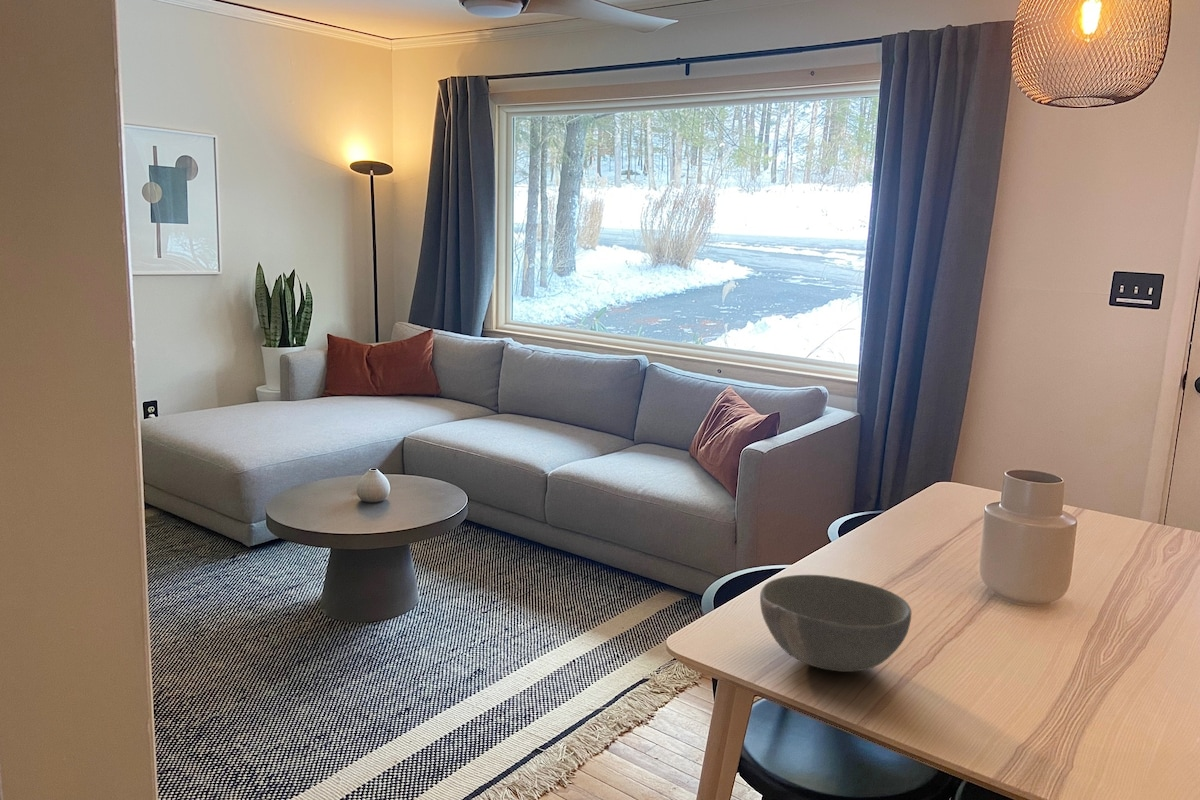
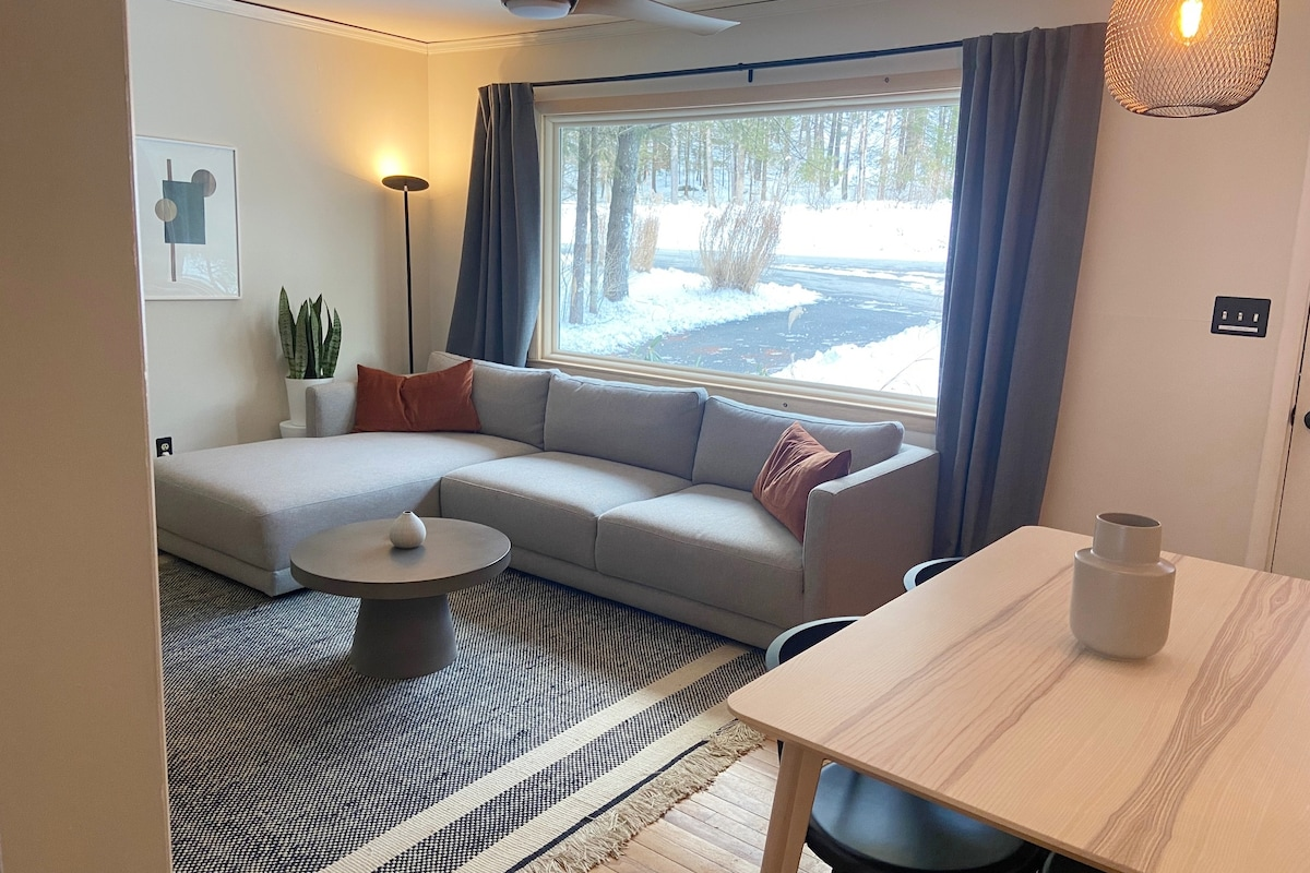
- bowl [759,574,912,673]
